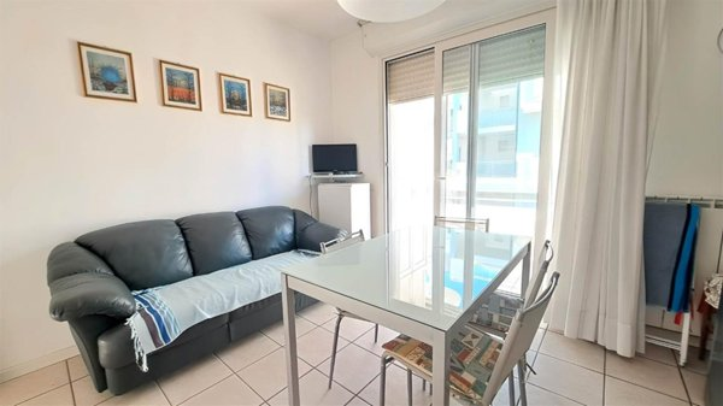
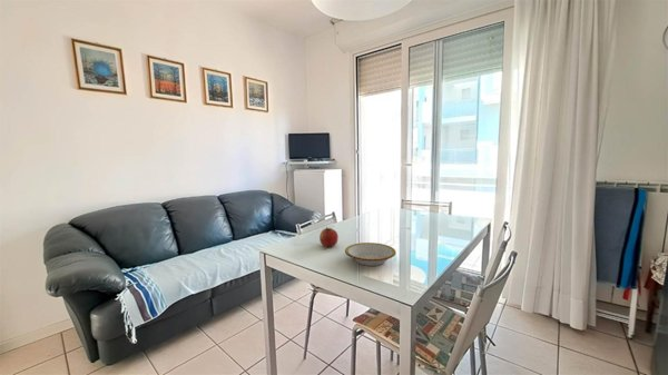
+ bowl [344,241,397,267]
+ apple [318,226,340,248]
